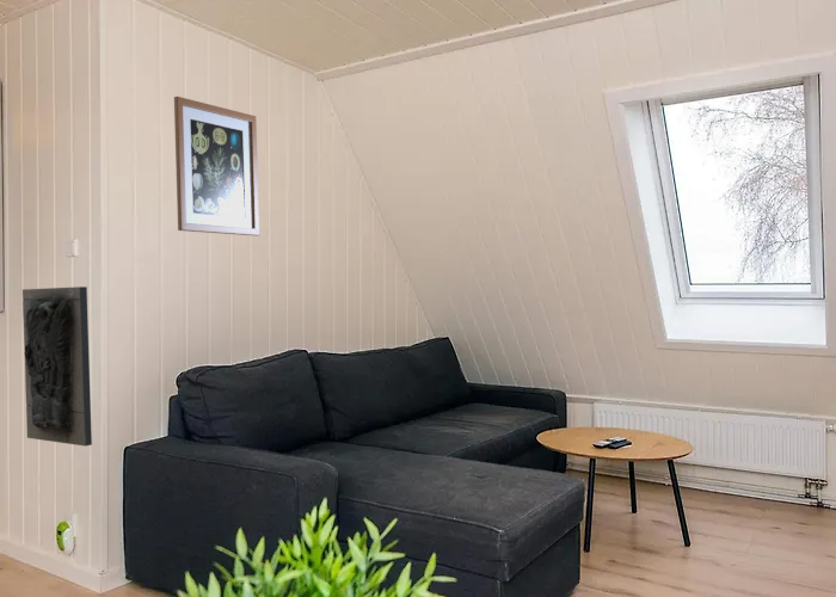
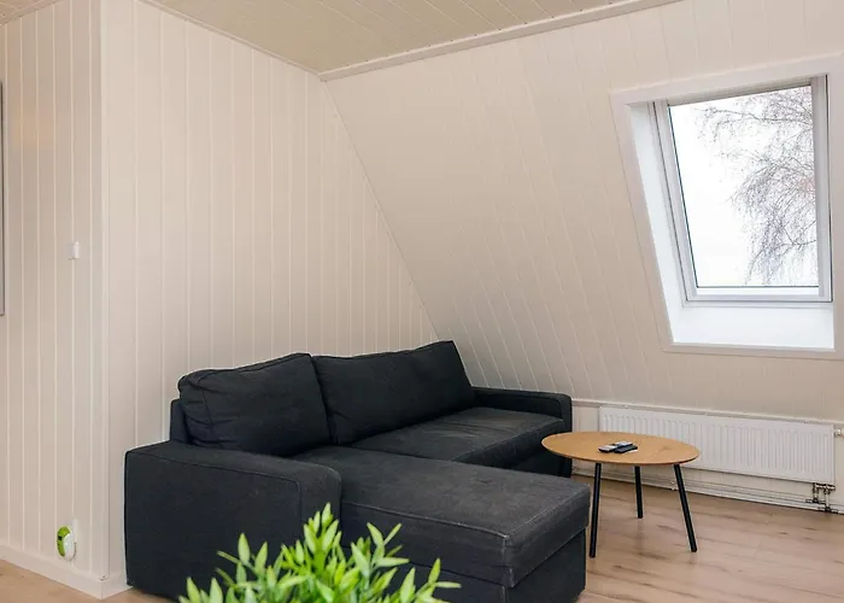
- relief plaque [21,285,93,448]
- wall art [173,96,260,236]
